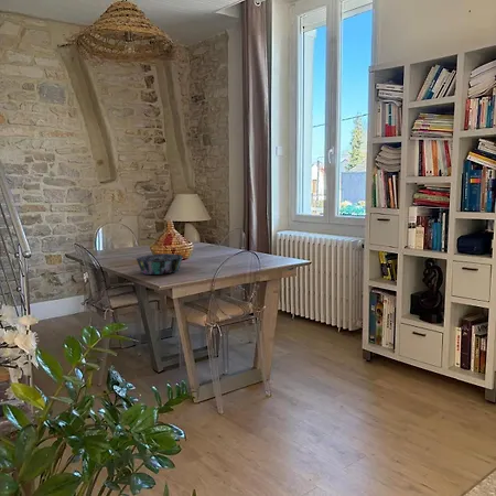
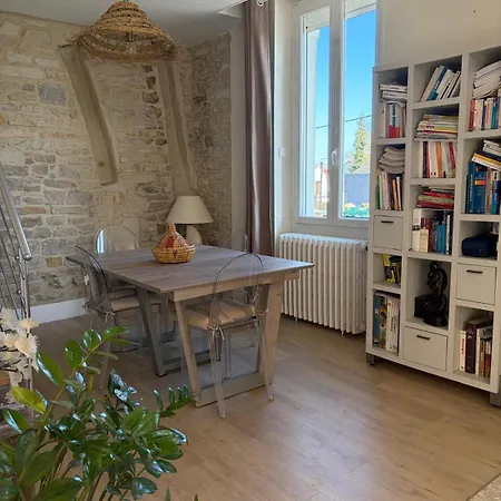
- decorative bowl [136,252,184,276]
